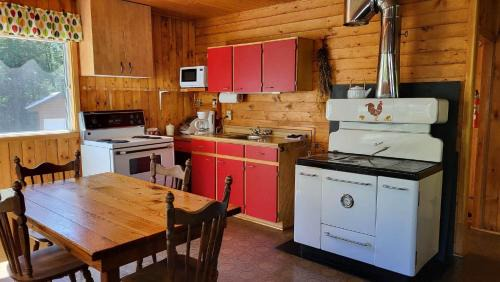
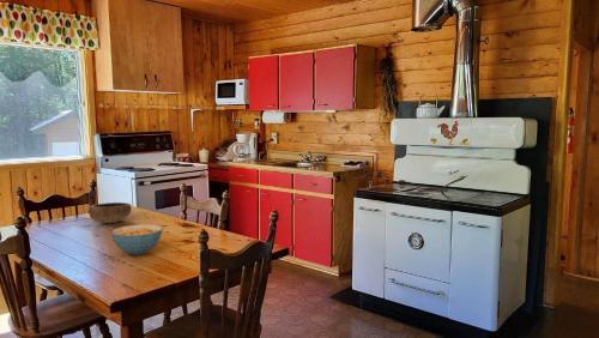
+ cereal bowl [110,223,163,256]
+ bowl [87,201,133,224]
